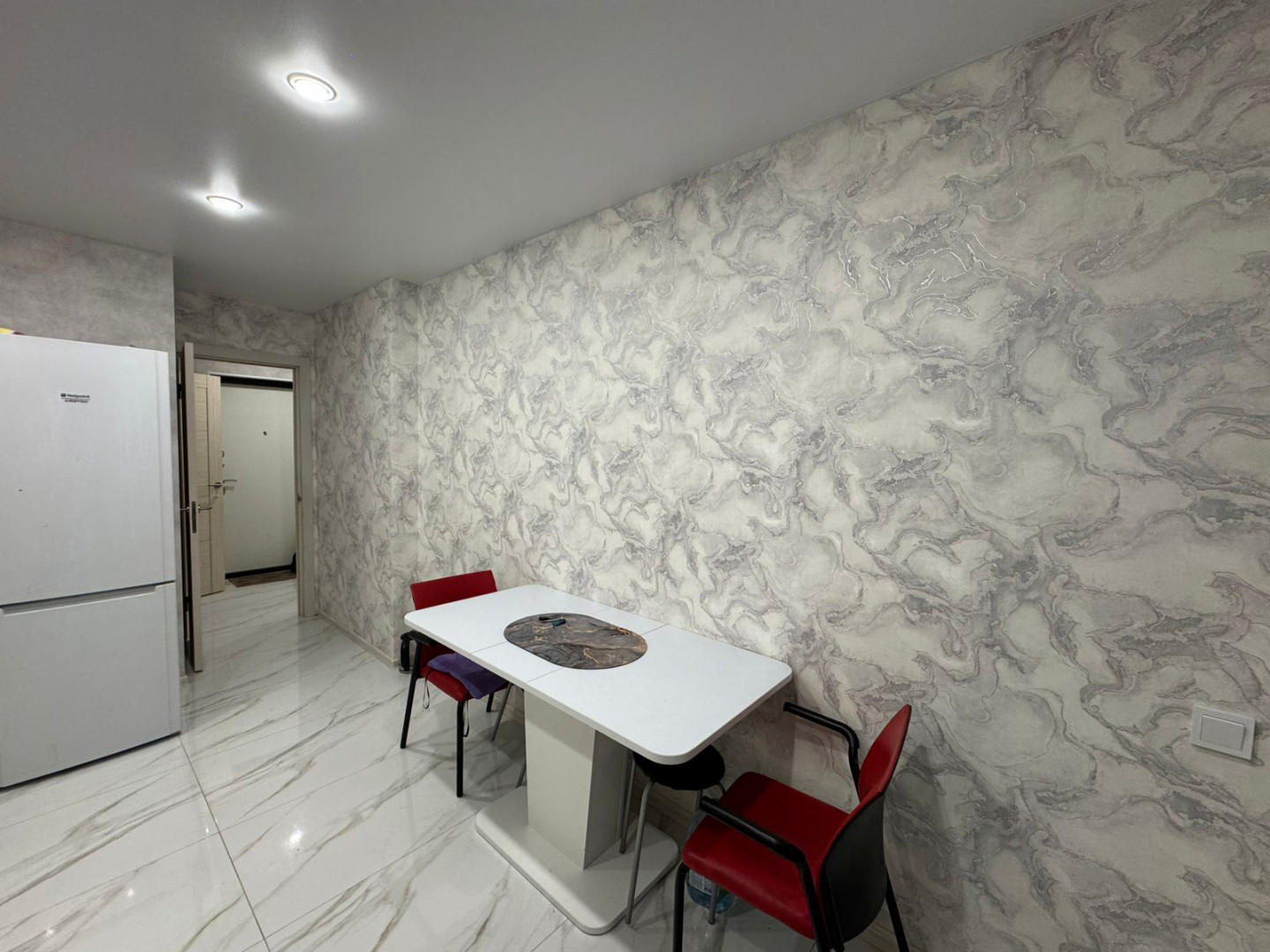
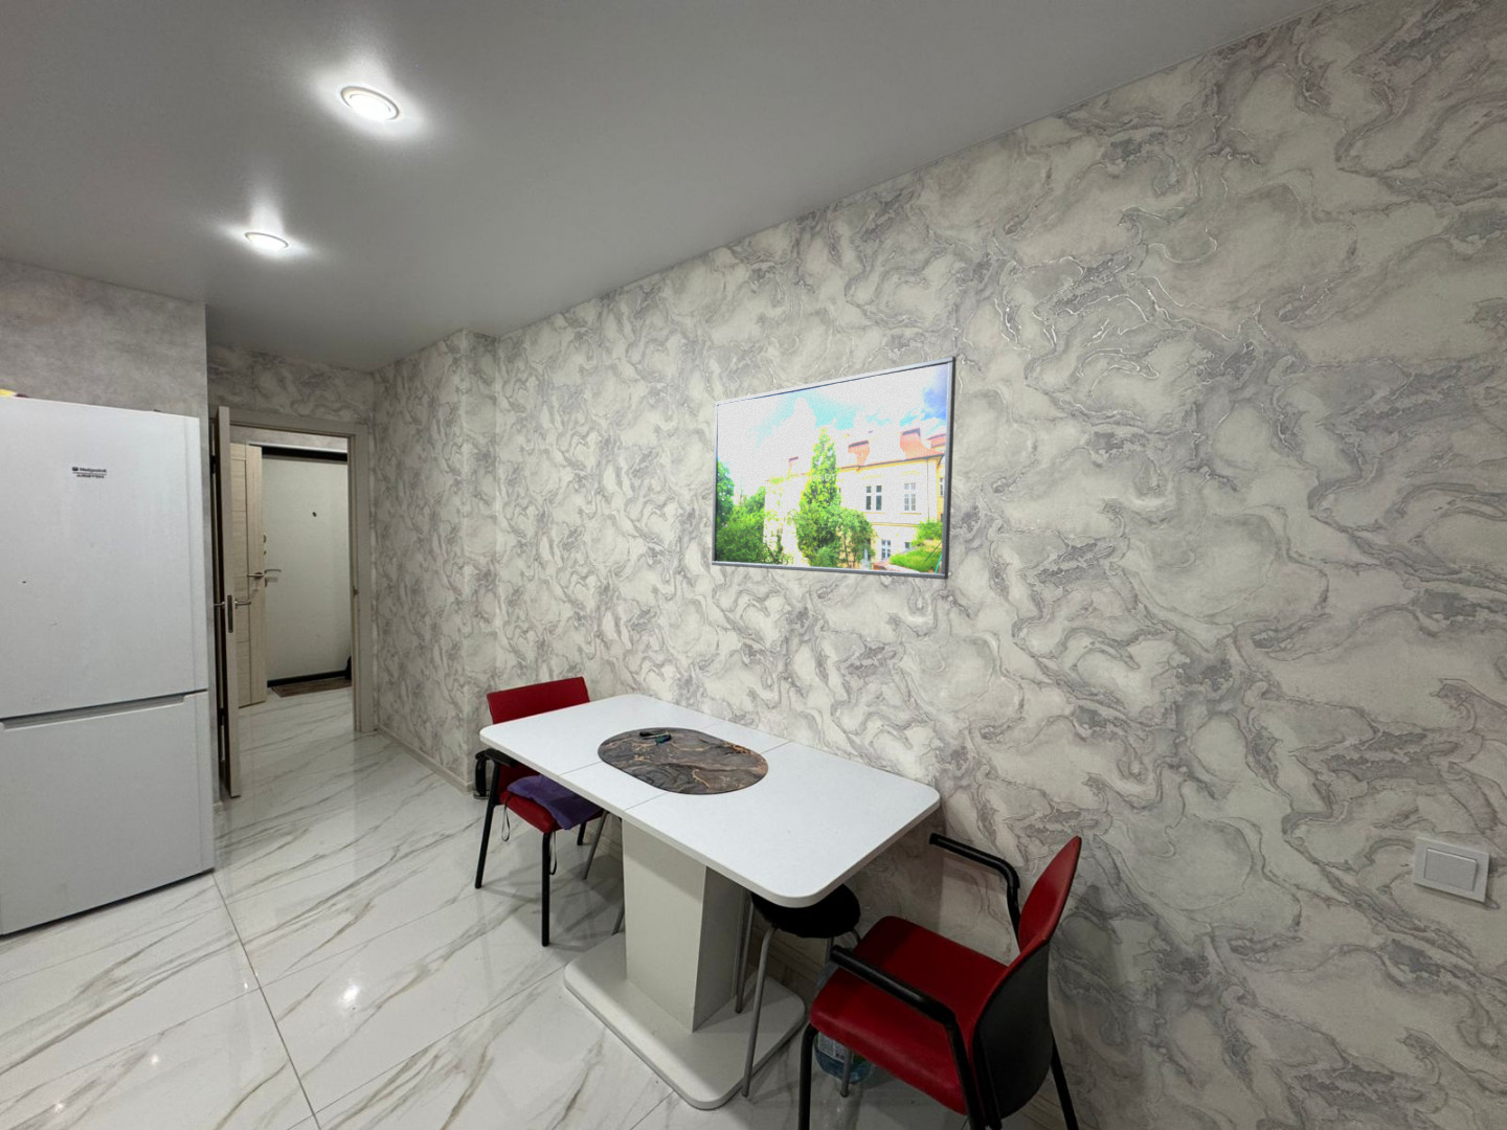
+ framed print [711,355,958,580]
